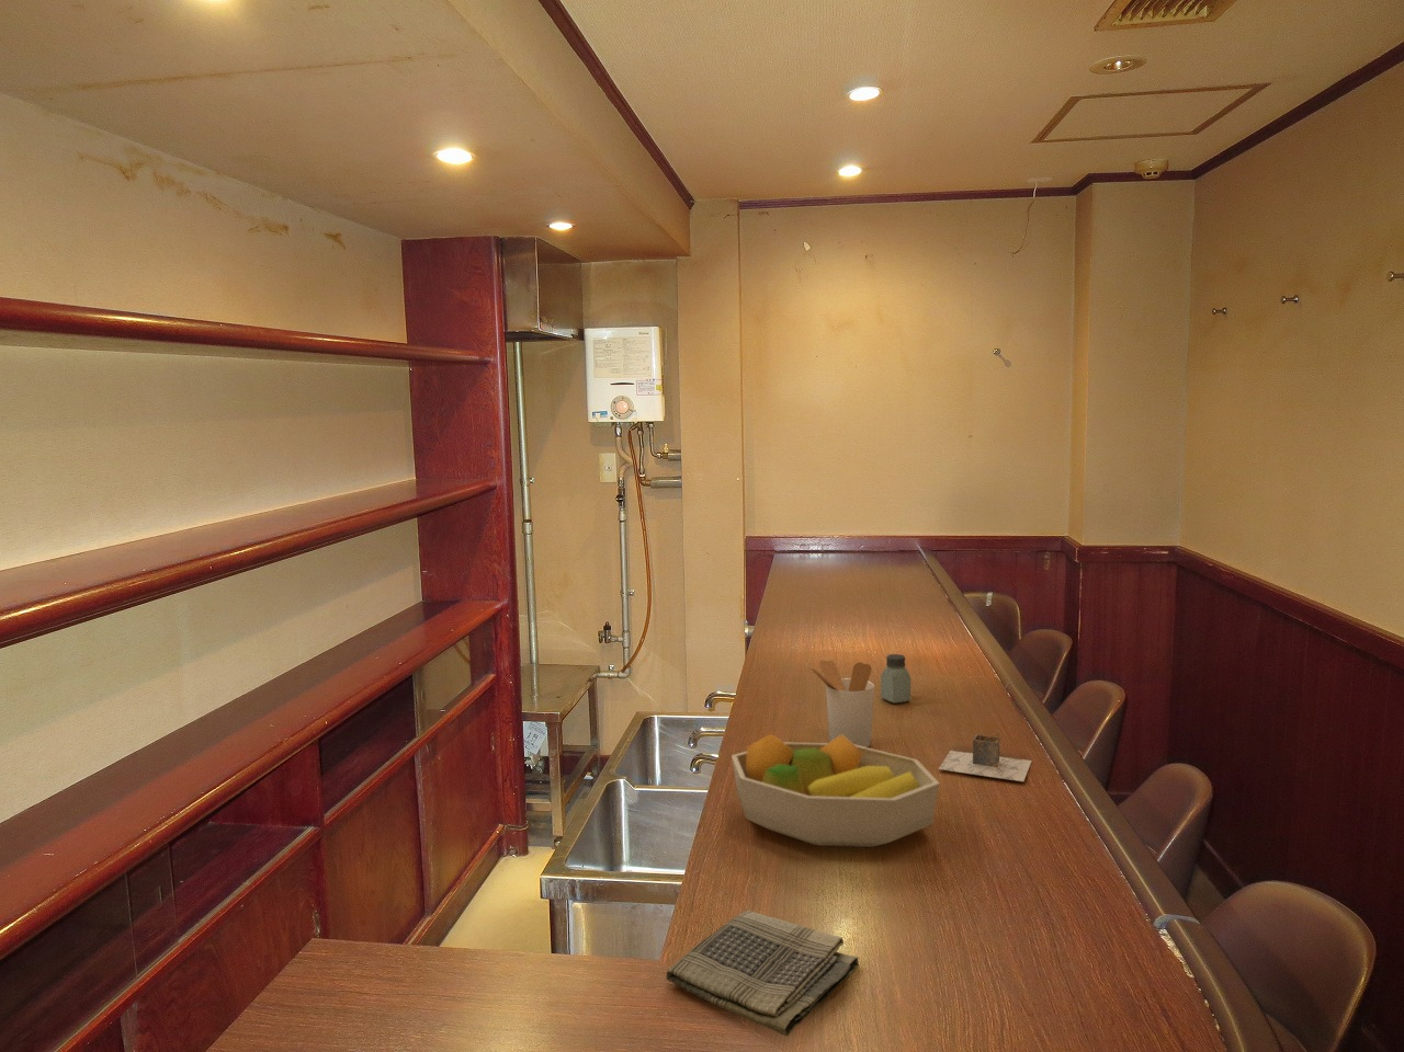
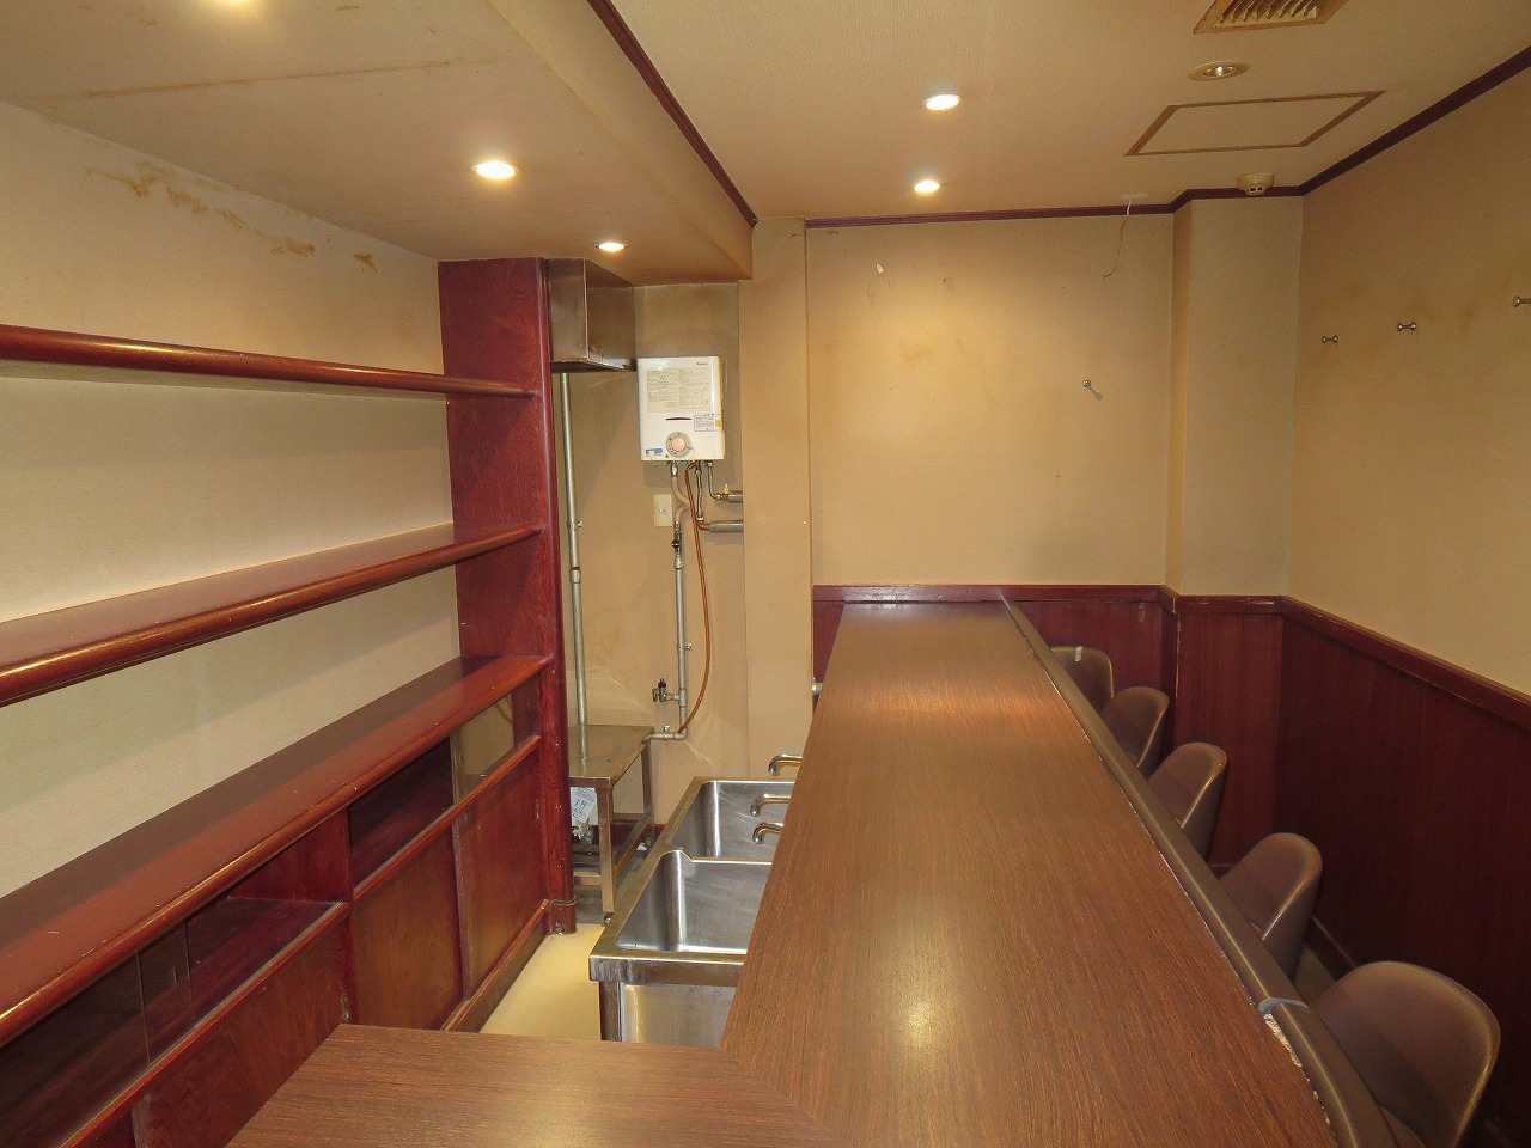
- utensil holder [804,660,876,748]
- saltshaker [880,653,912,705]
- fruit bowl [731,733,940,849]
- dish towel [666,909,860,1037]
- napkin holder [937,727,1033,782]
